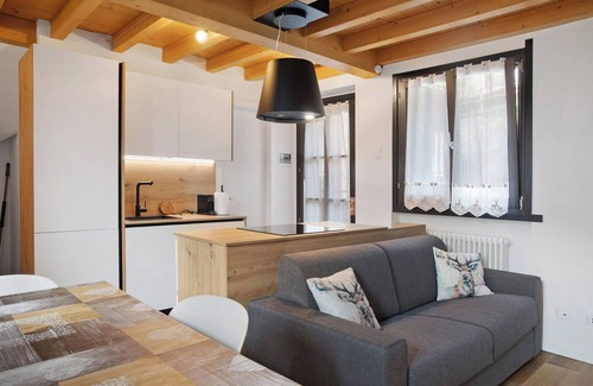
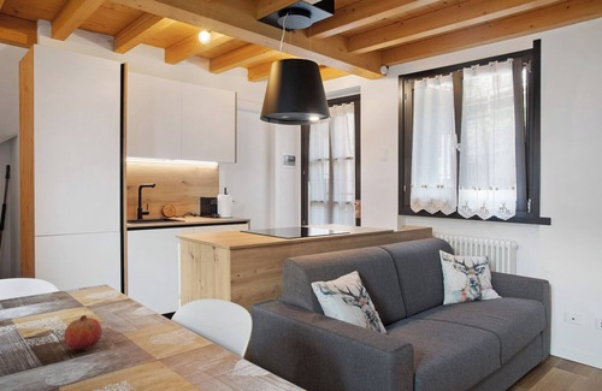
+ fruit [63,314,104,350]
